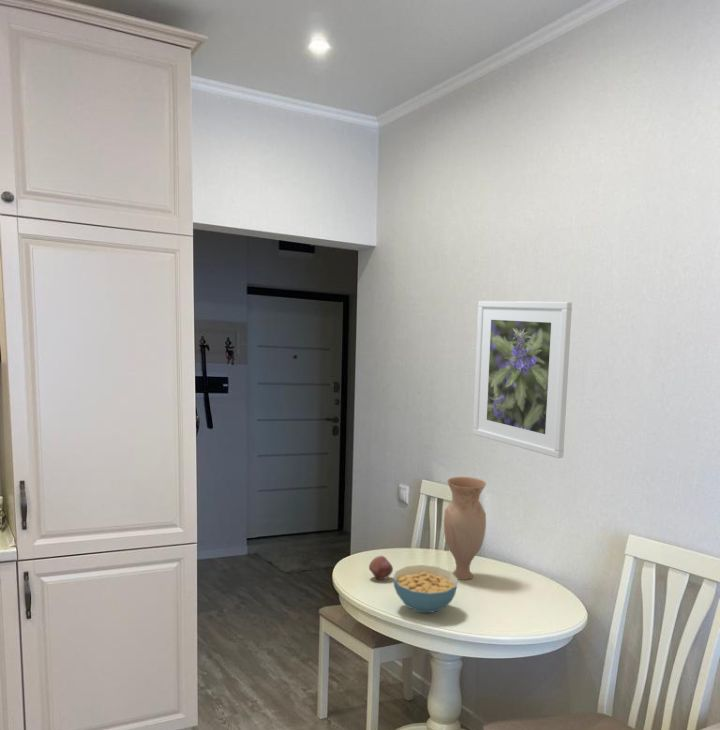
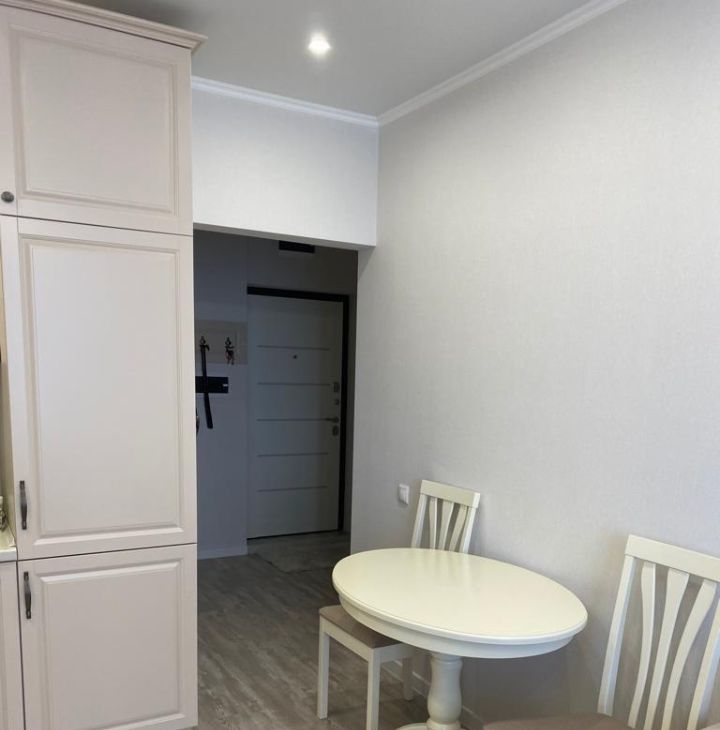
- vase [443,476,487,581]
- fruit [368,555,394,580]
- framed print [472,300,573,459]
- cereal bowl [392,564,459,614]
